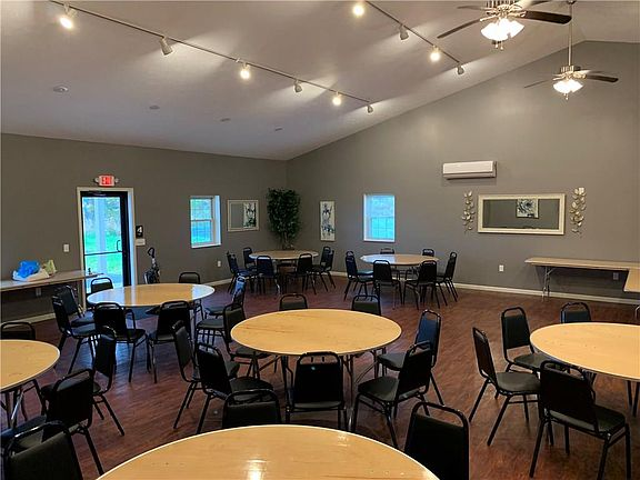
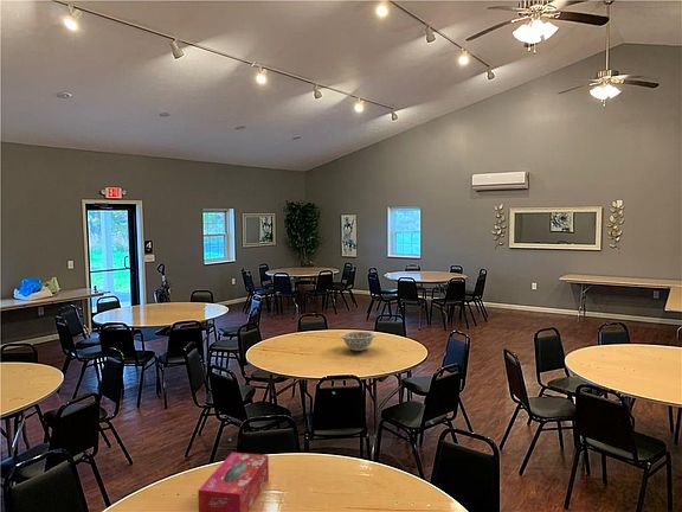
+ decorative bowl [339,331,378,352]
+ tissue box [197,452,270,512]
